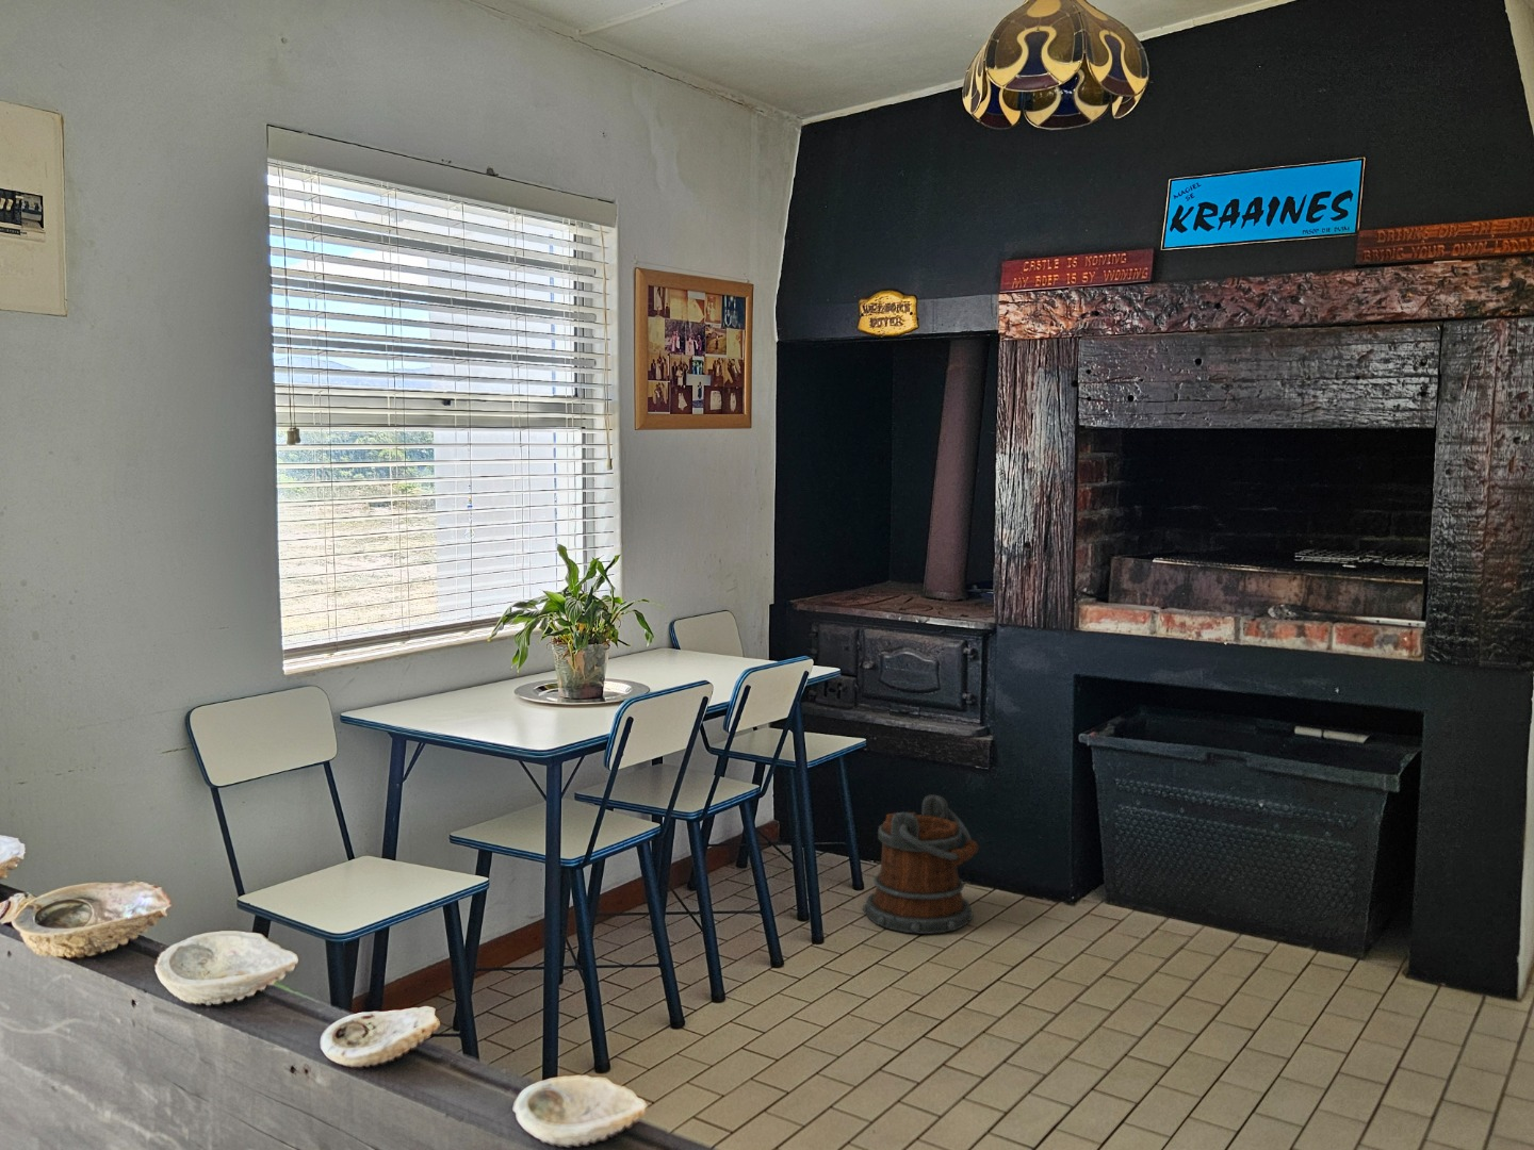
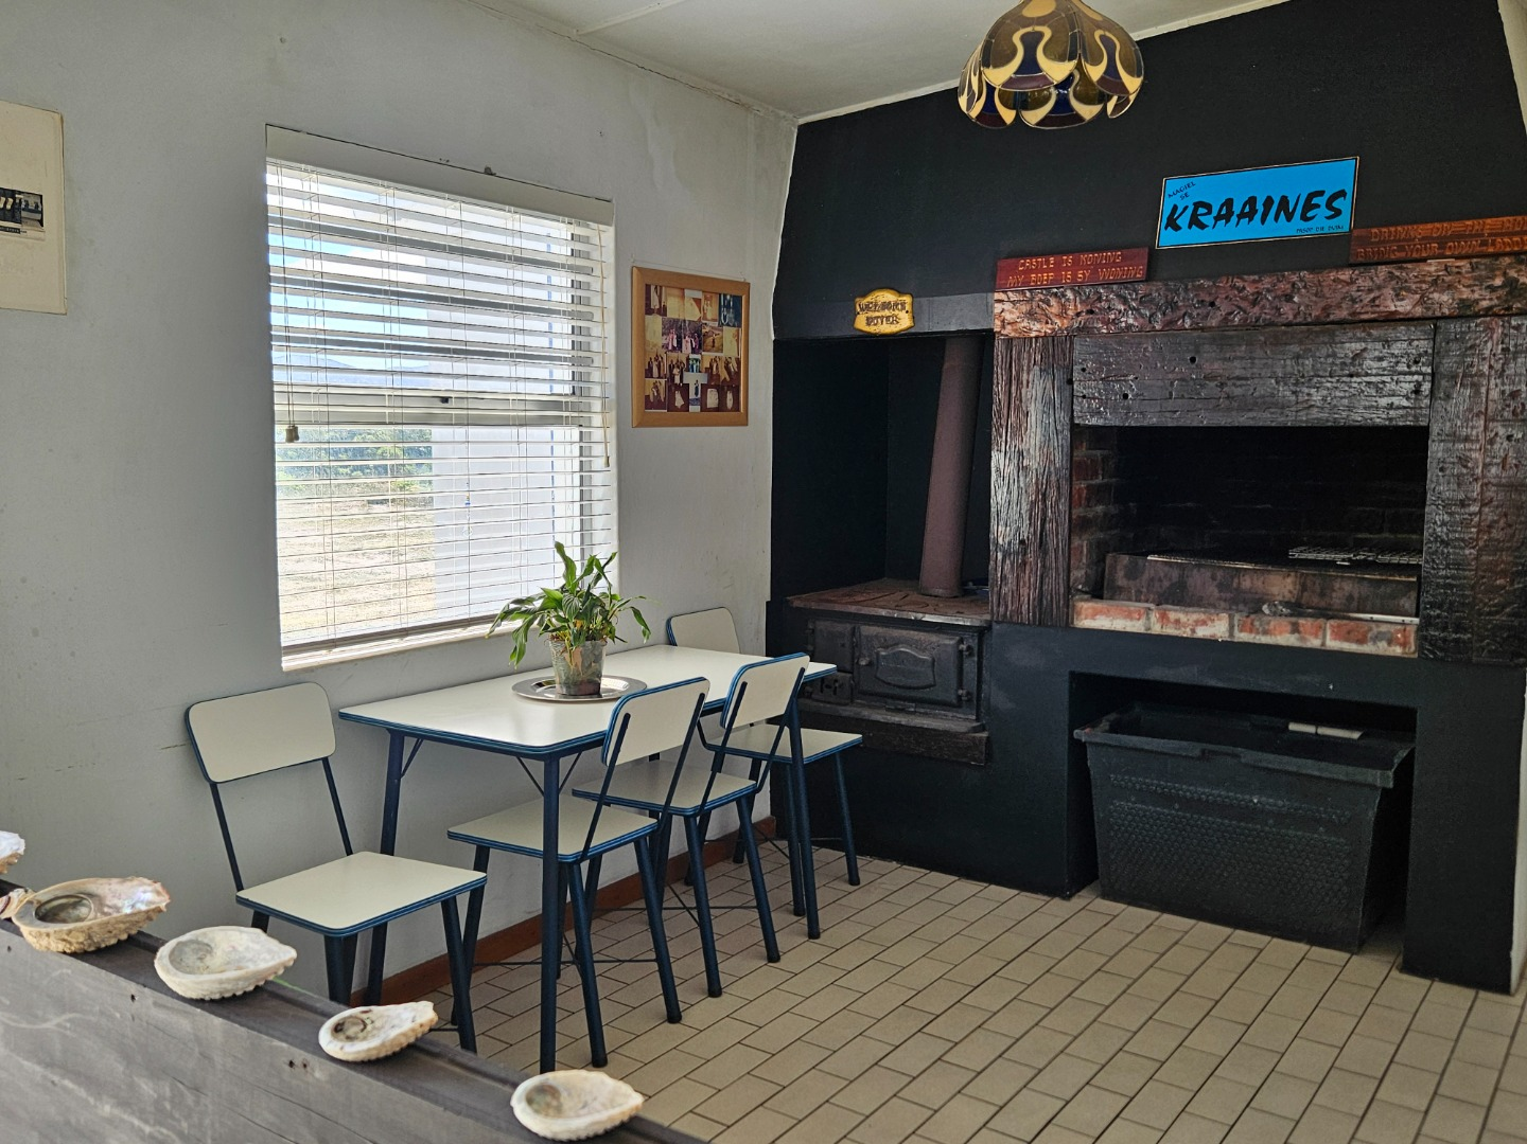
- bucket [861,794,980,935]
